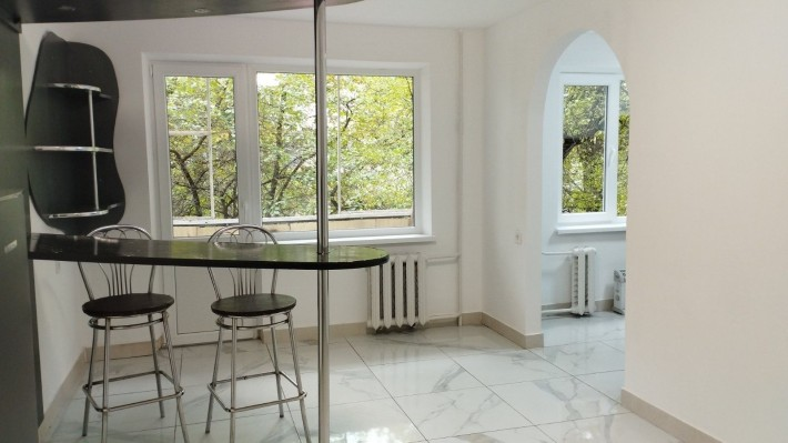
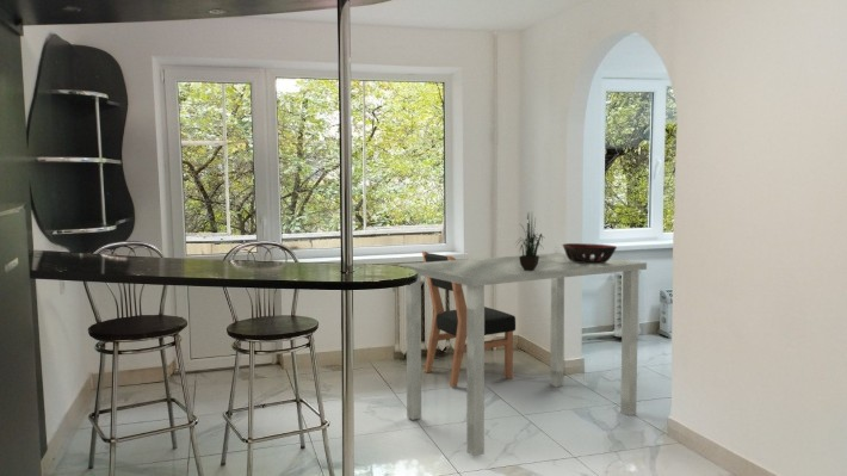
+ decorative bowl [561,242,618,264]
+ dining chair [421,249,517,388]
+ potted plant [513,212,544,271]
+ dining table [397,252,648,458]
